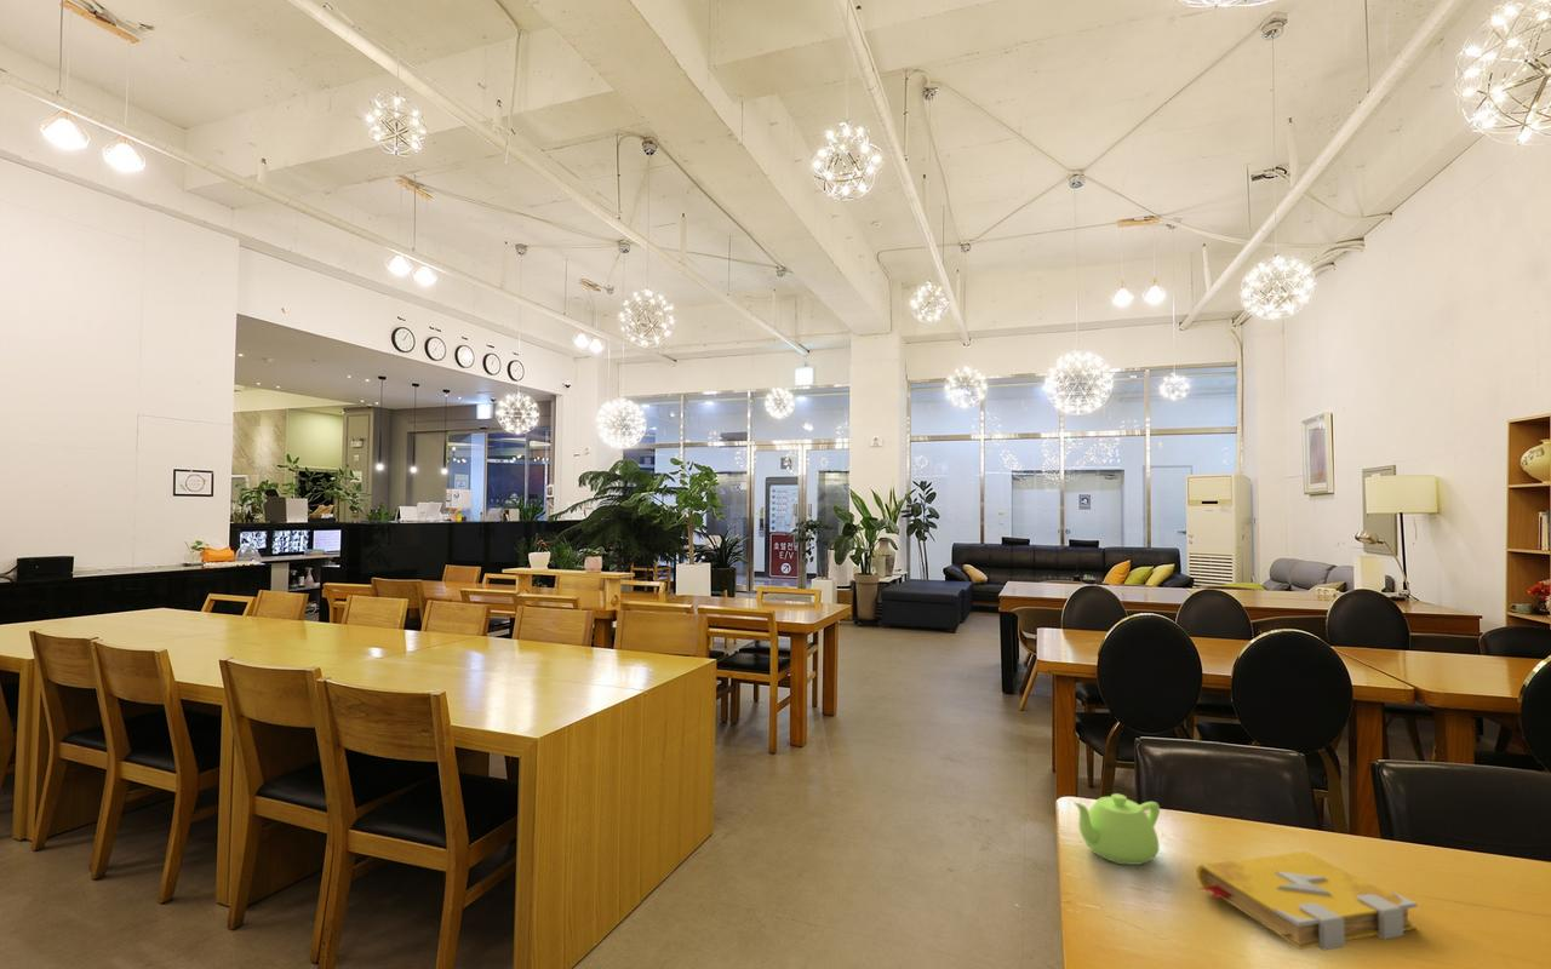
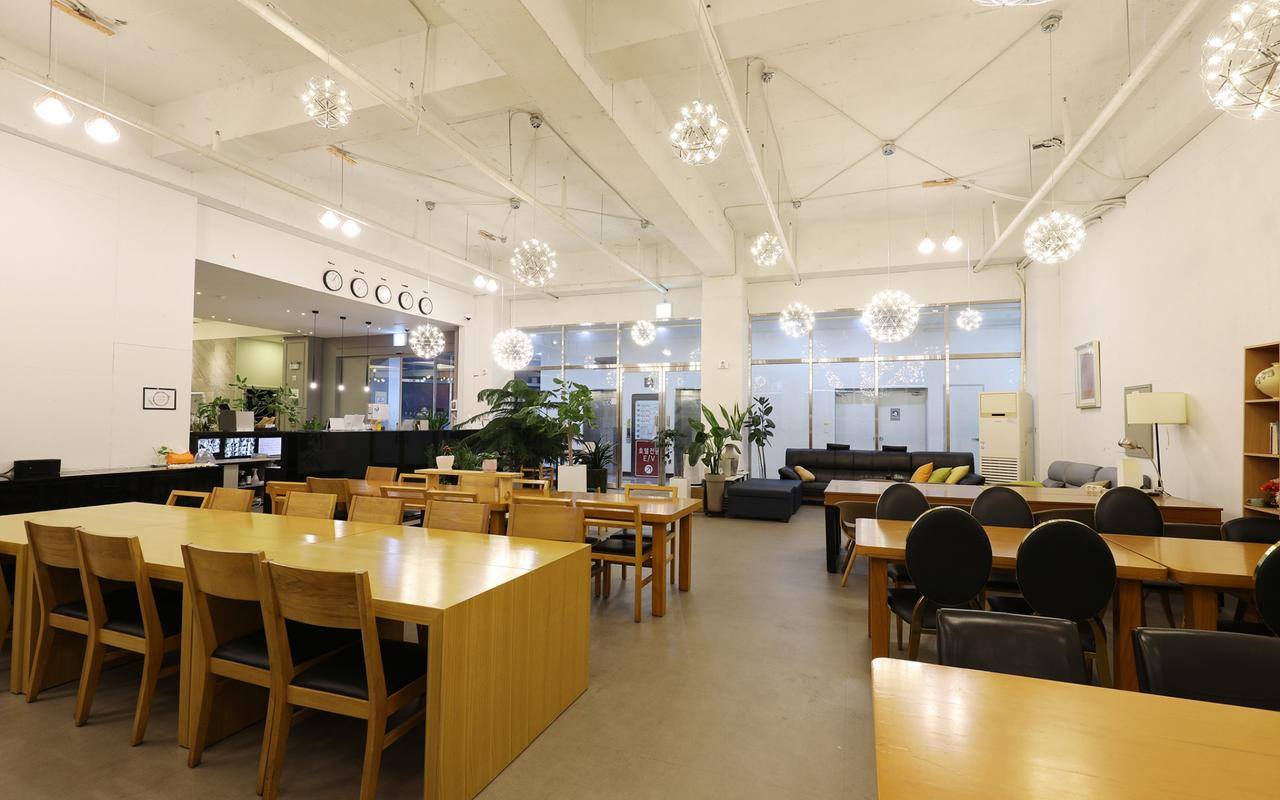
- spell book [1196,849,1419,951]
- teapot [1072,792,1161,866]
